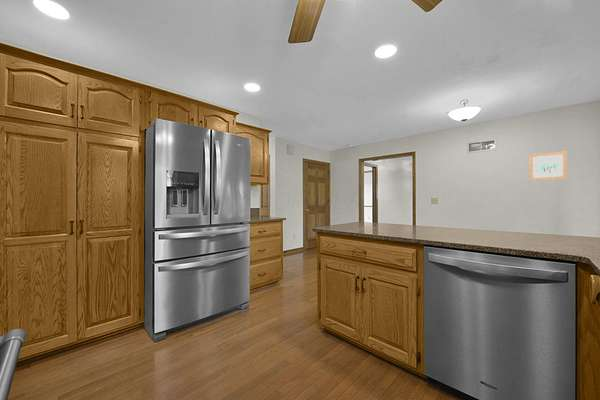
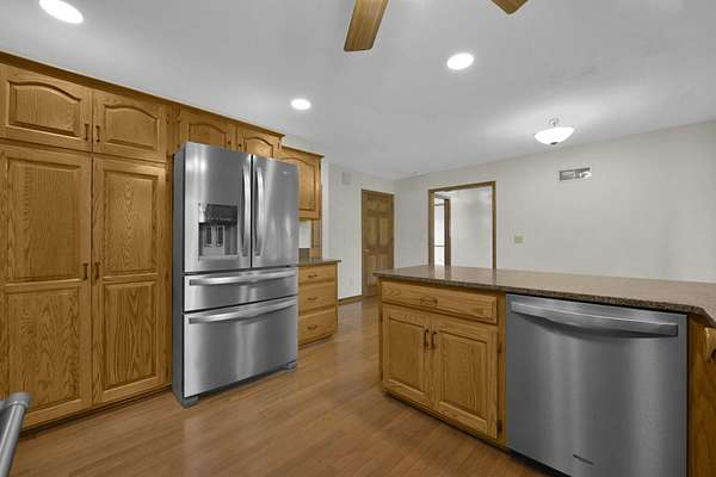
- wall art [529,151,568,181]
